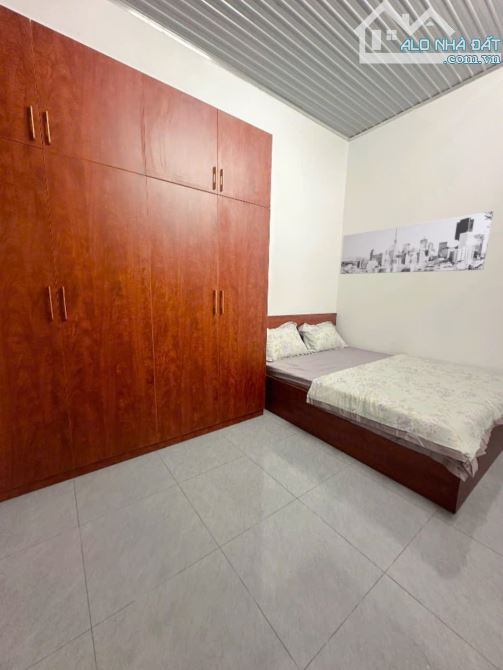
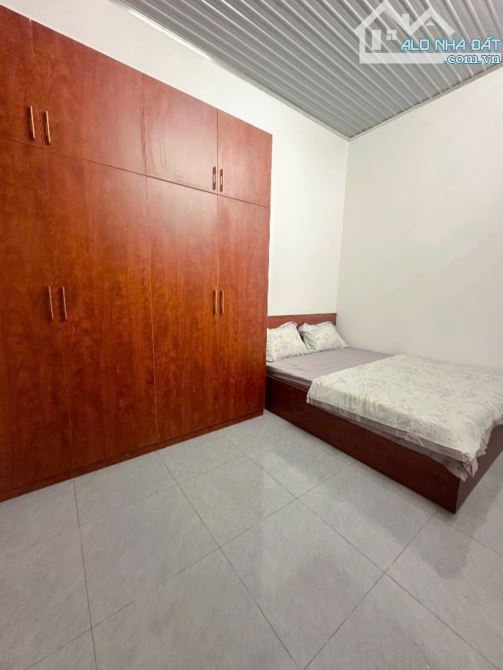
- wall art [339,210,494,275]
